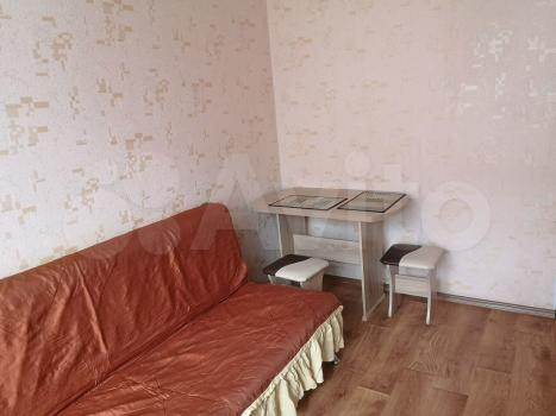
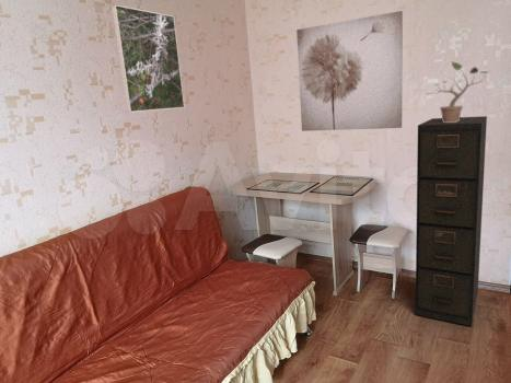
+ wall art [295,10,404,132]
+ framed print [111,4,185,114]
+ filing cabinet [415,115,488,327]
+ potted plant [427,60,489,123]
